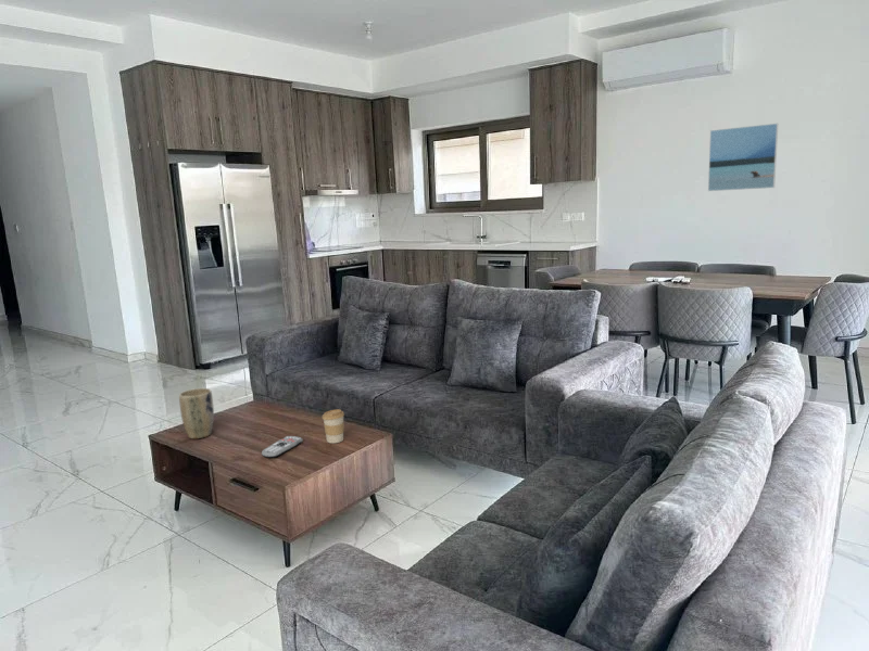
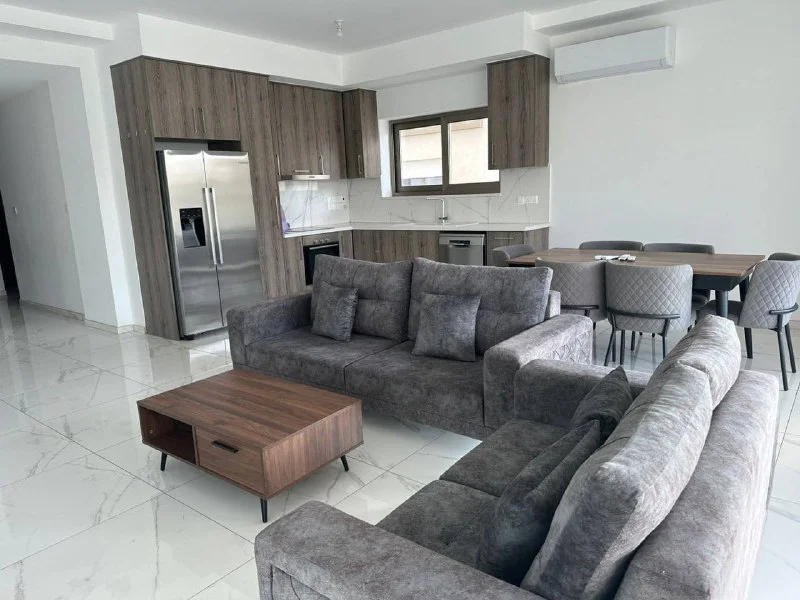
- plant pot [178,387,215,439]
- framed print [707,123,779,192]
- coffee cup [322,408,345,444]
- remote control [261,435,304,459]
